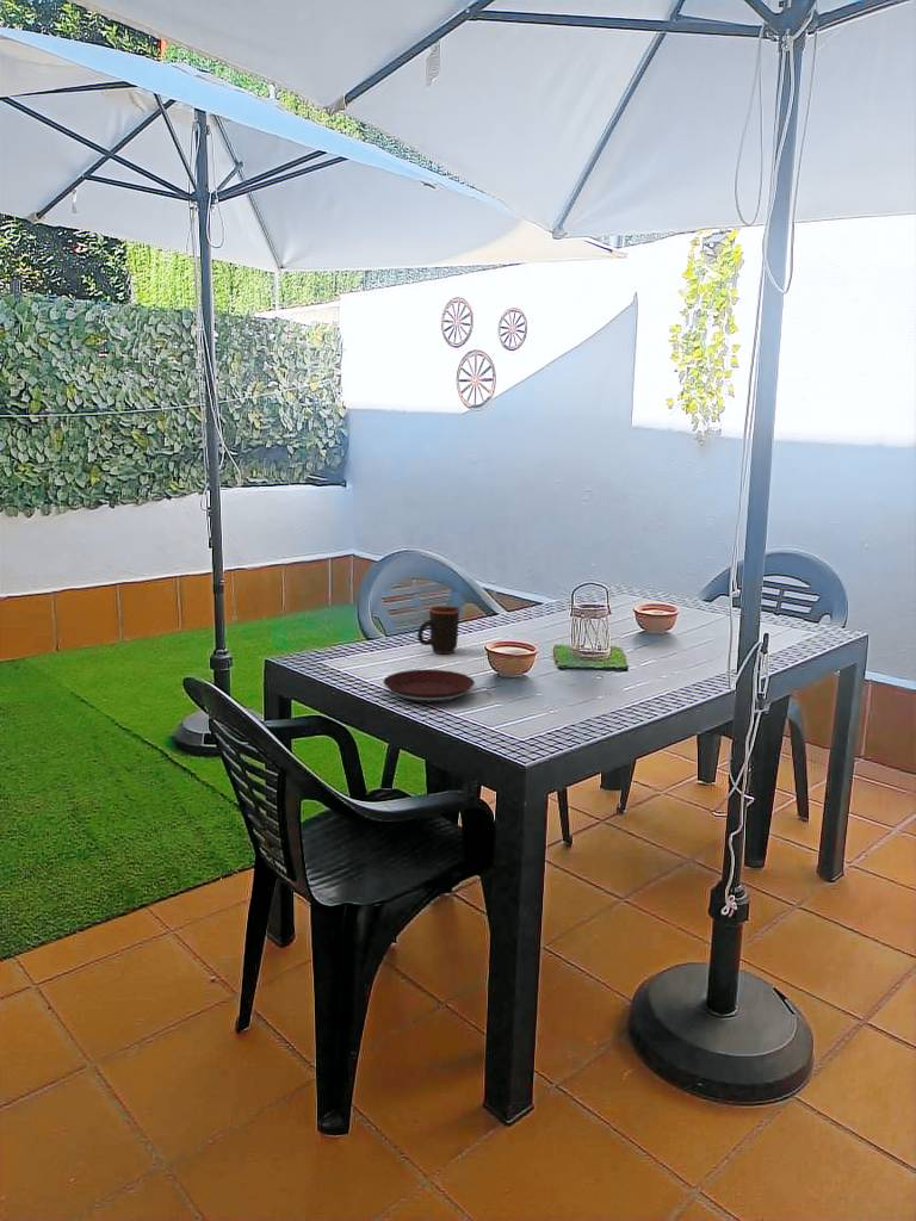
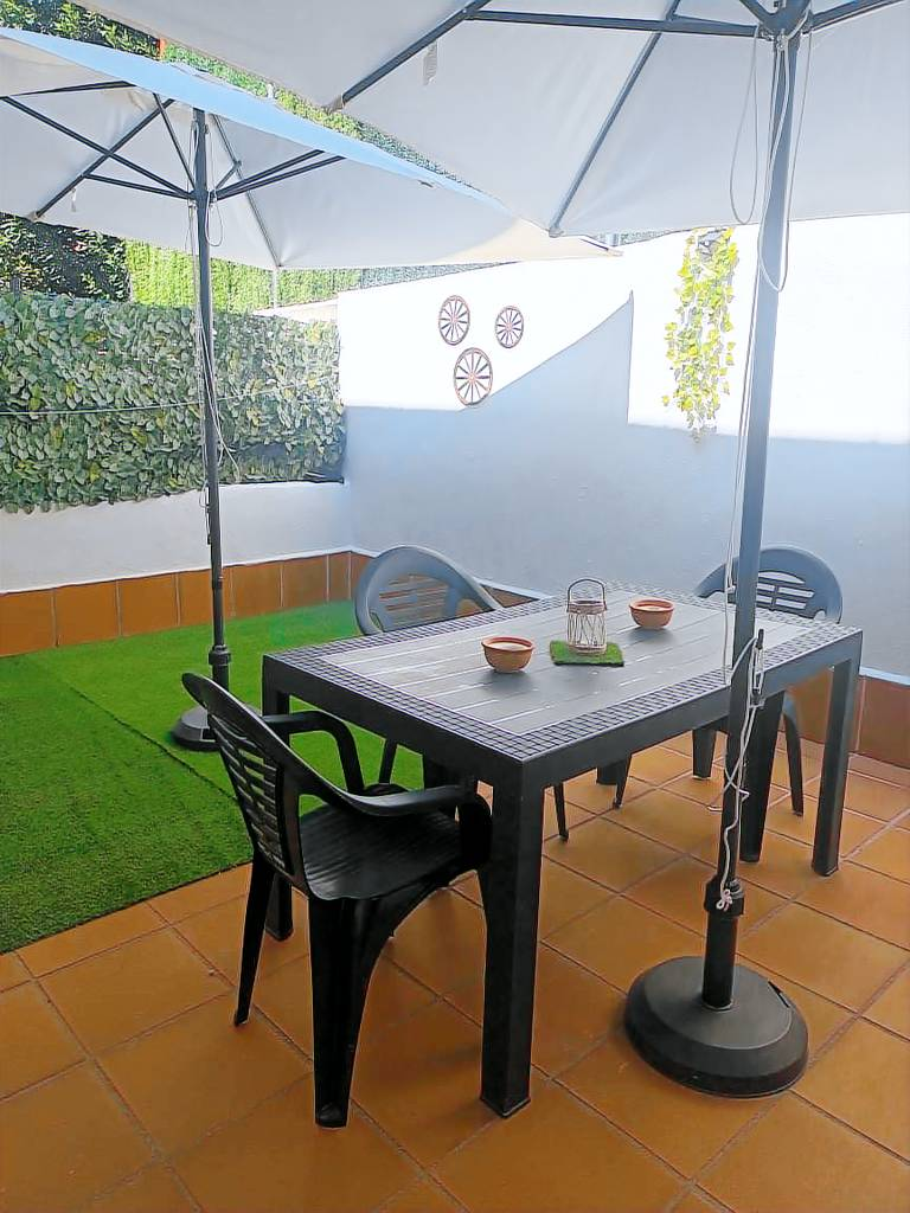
- mug [416,605,462,655]
- plate [382,669,476,704]
